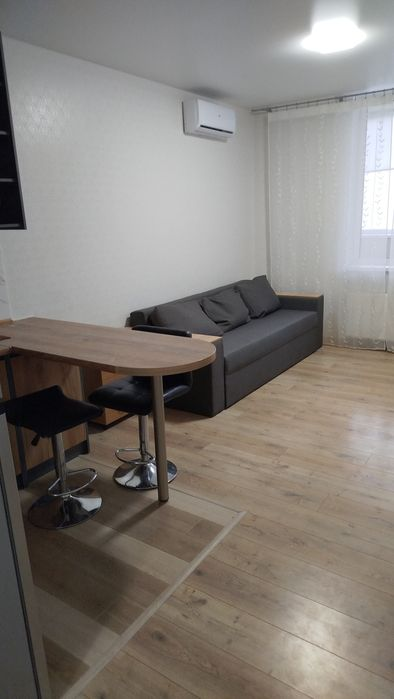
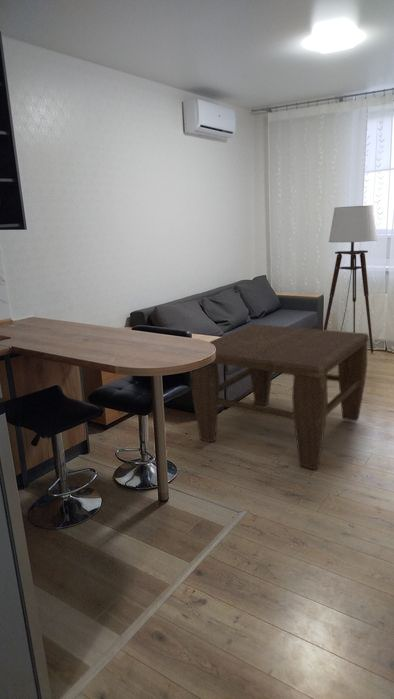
+ coffee table [191,323,369,471]
+ floor lamp [323,204,378,354]
